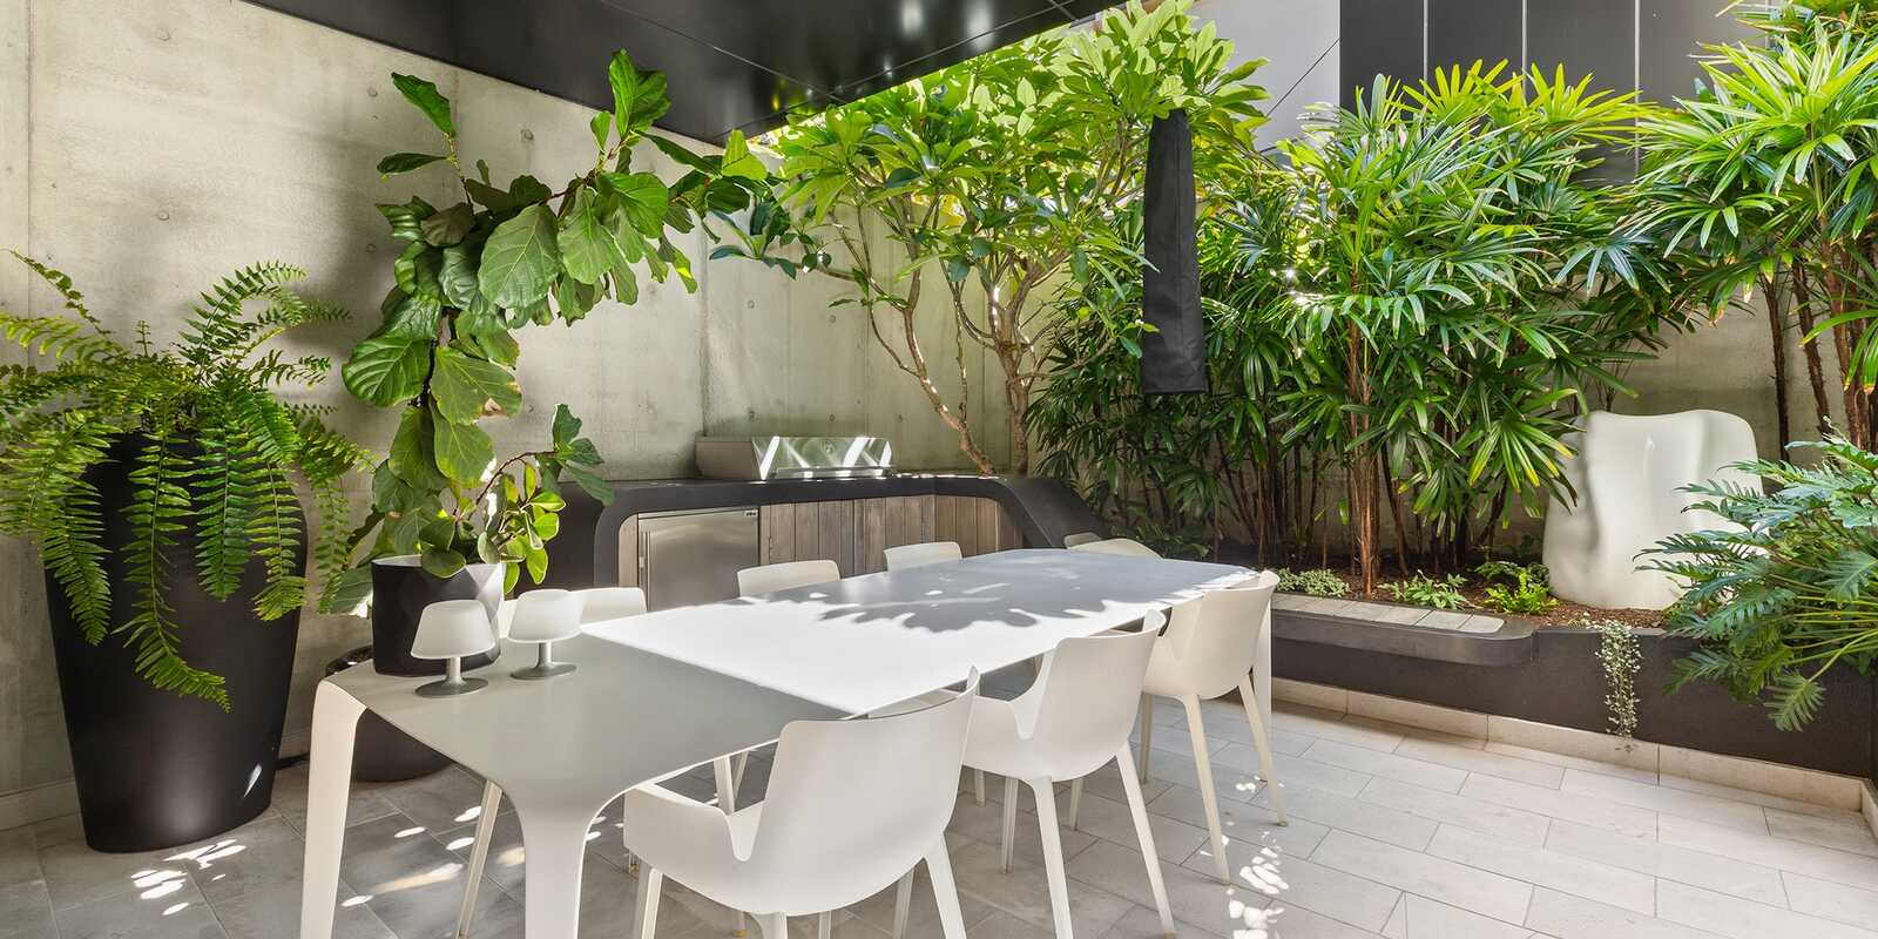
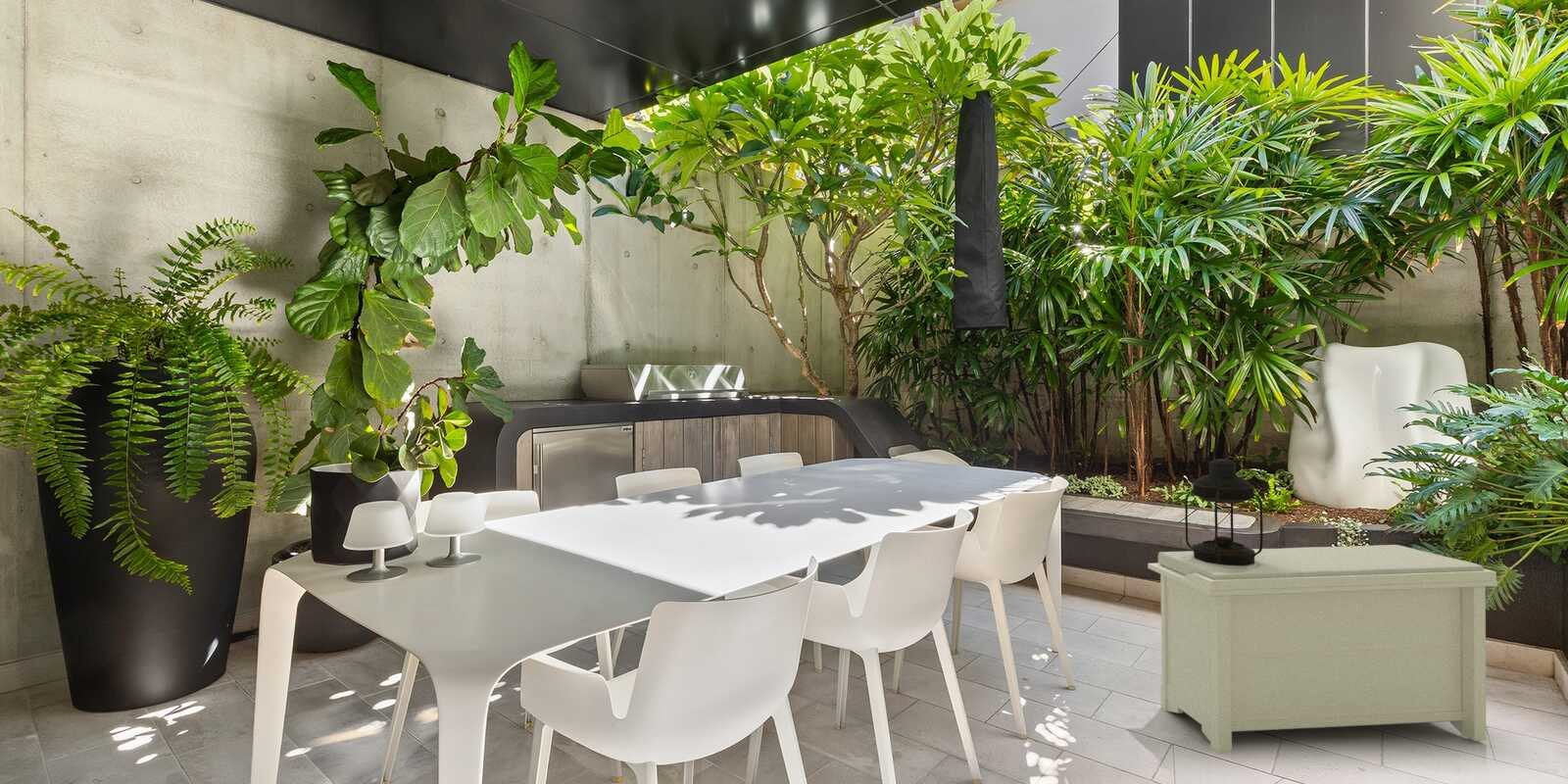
+ lantern [1184,459,1264,565]
+ bench [1147,544,1498,754]
